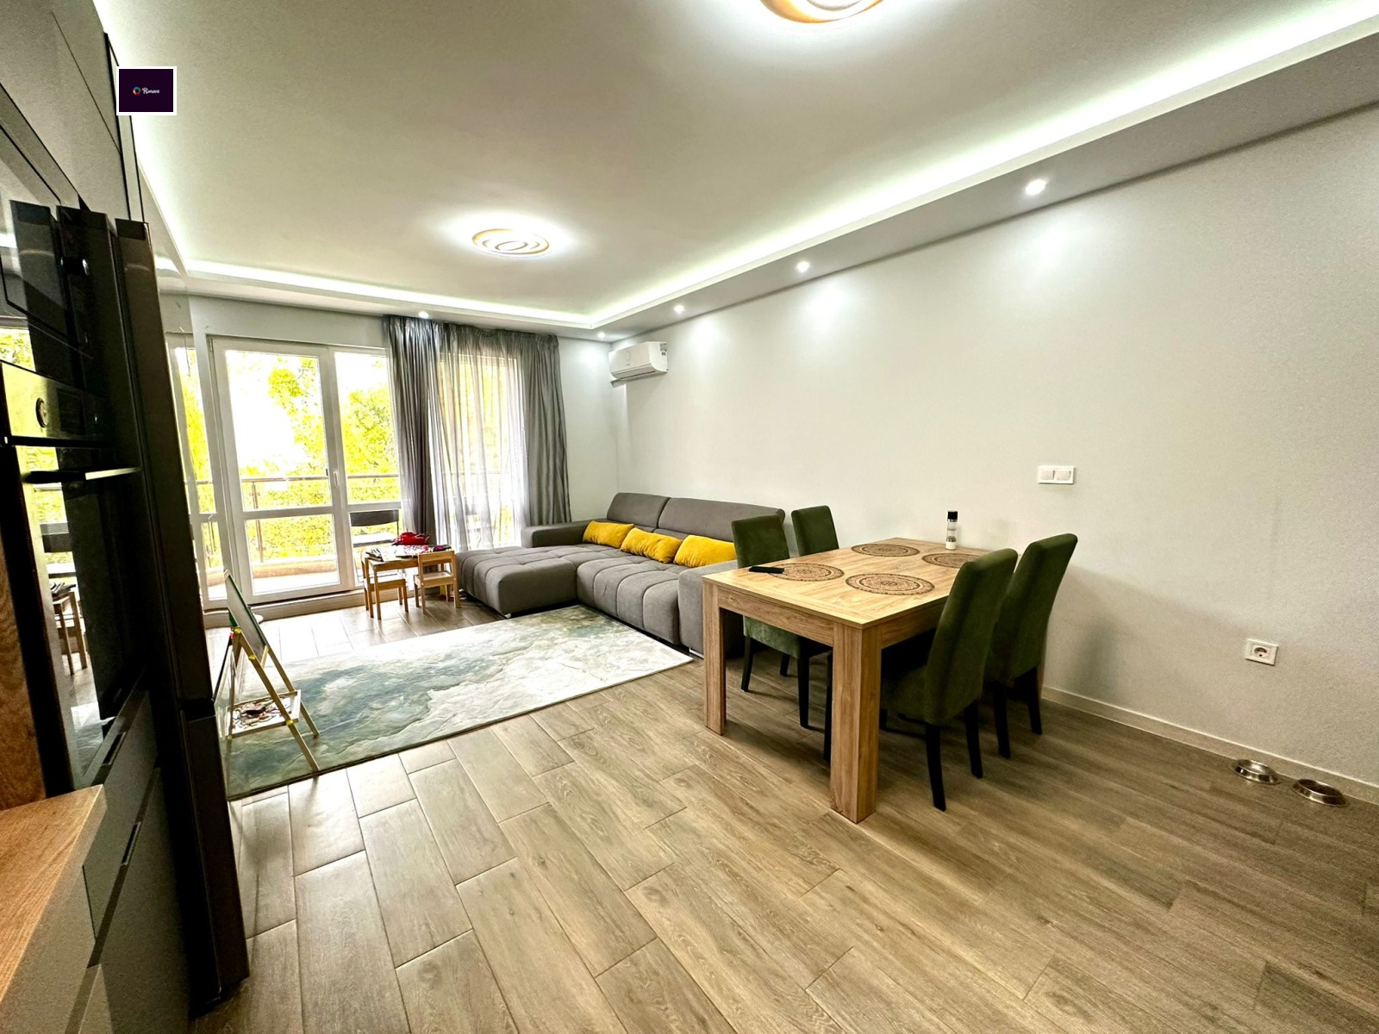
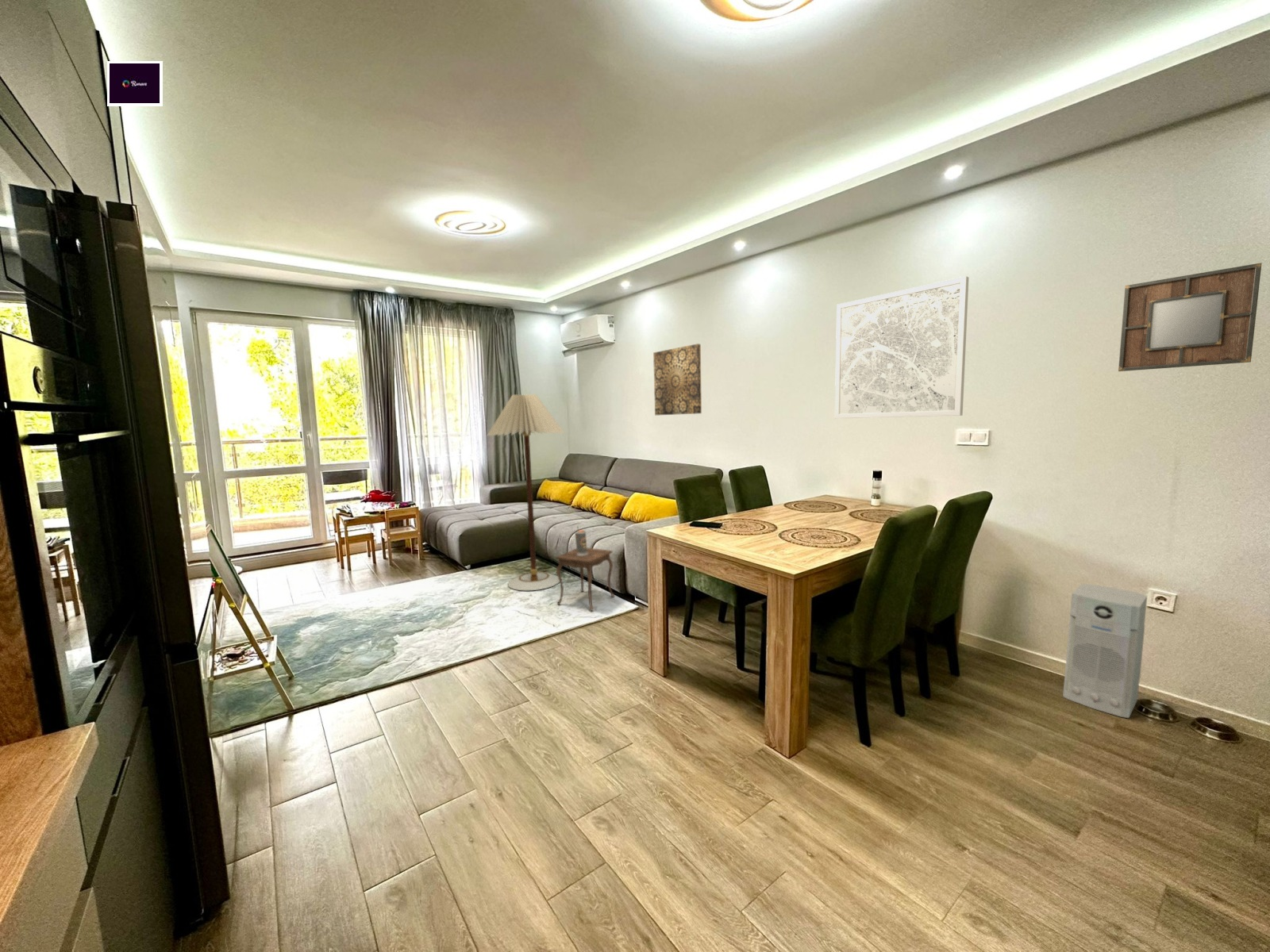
+ floor lamp [487,393,565,591]
+ wall art [652,343,702,416]
+ wall art [834,275,969,420]
+ home mirror [1118,262,1263,372]
+ side table [556,525,615,612]
+ air purifier [1062,583,1148,719]
